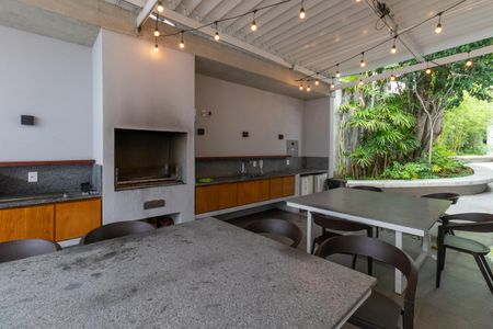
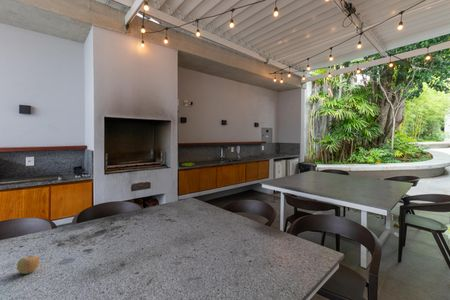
+ fruit [16,253,41,275]
